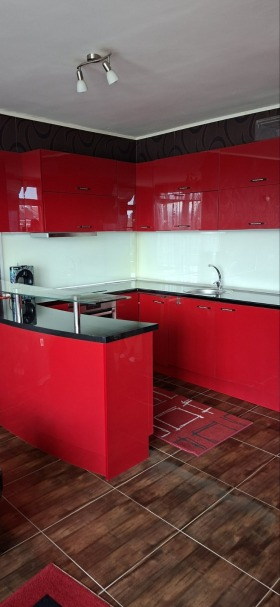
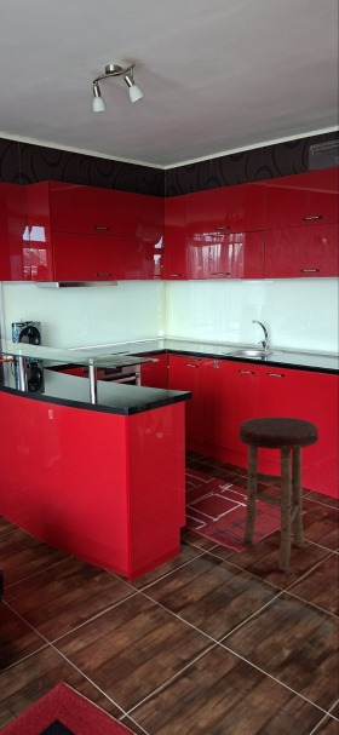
+ stool [237,417,320,572]
